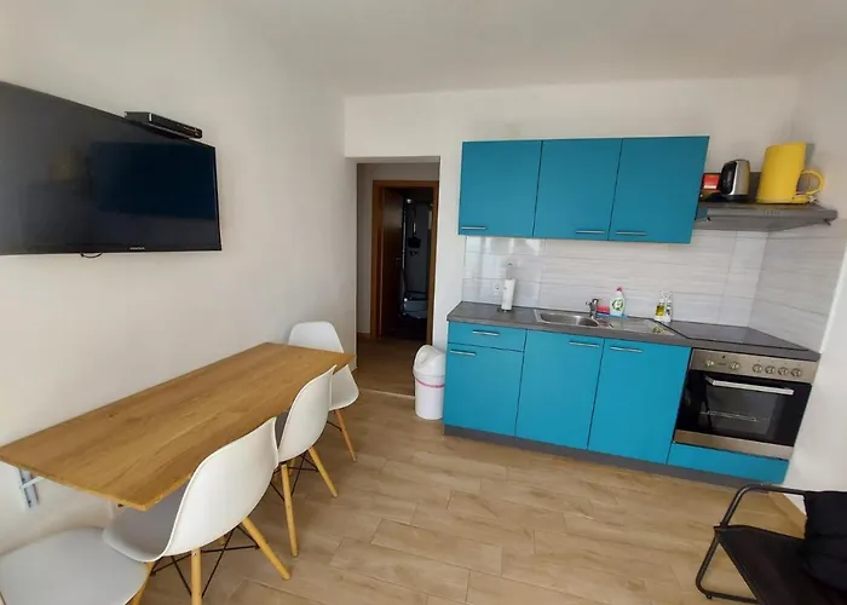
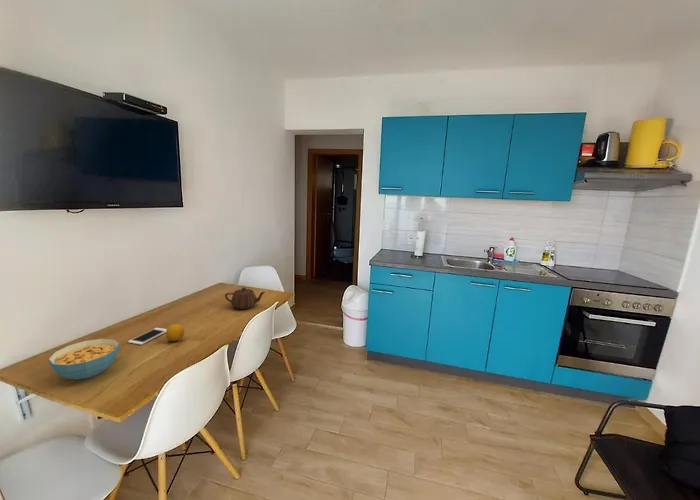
+ teapot [224,287,266,310]
+ cereal bowl [47,338,120,380]
+ fruit [165,323,186,342]
+ cell phone [127,327,167,346]
